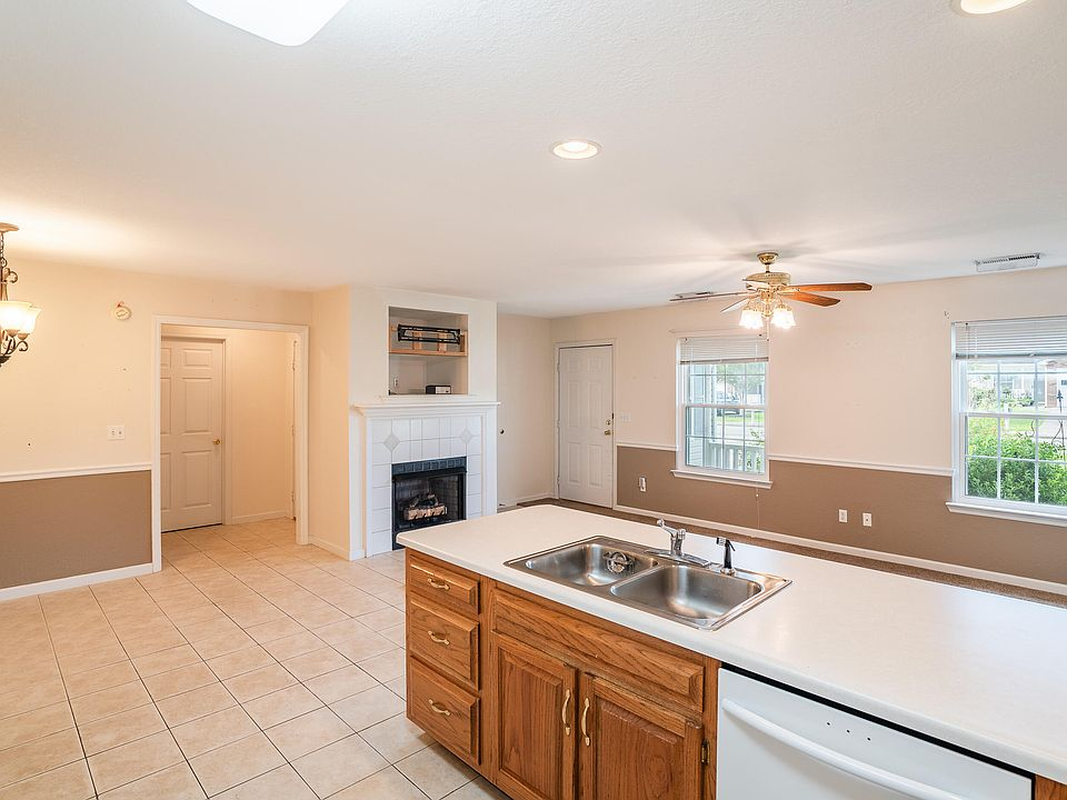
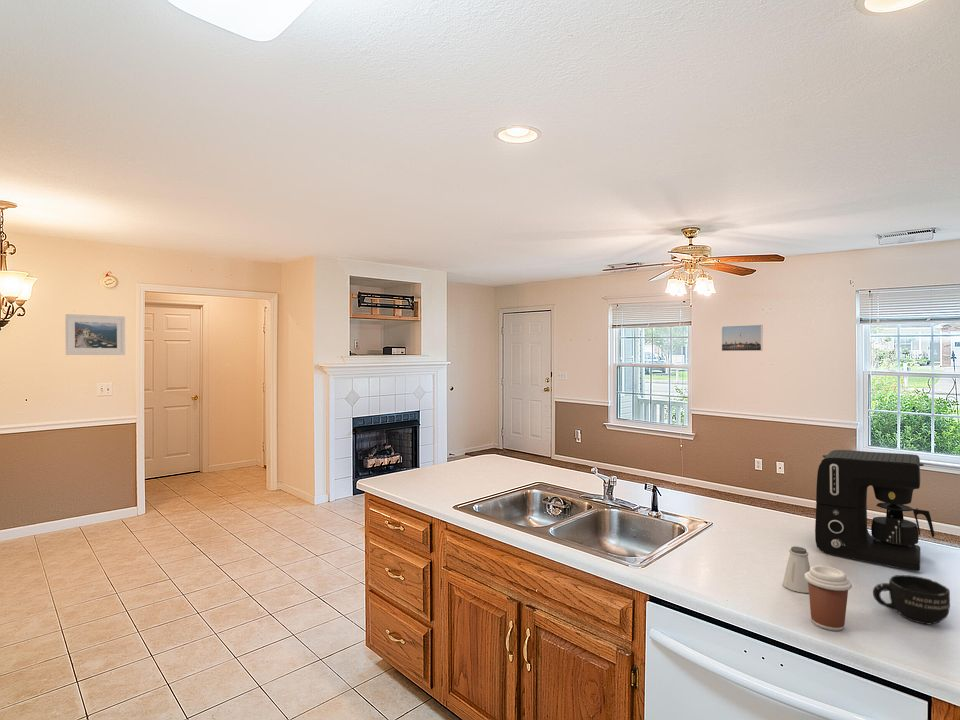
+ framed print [721,324,764,352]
+ coffee maker [814,449,936,572]
+ coffee cup [805,565,853,632]
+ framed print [64,313,126,356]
+ mug [872,574,951,625]
+ saltshaker [782,545,811,594]
